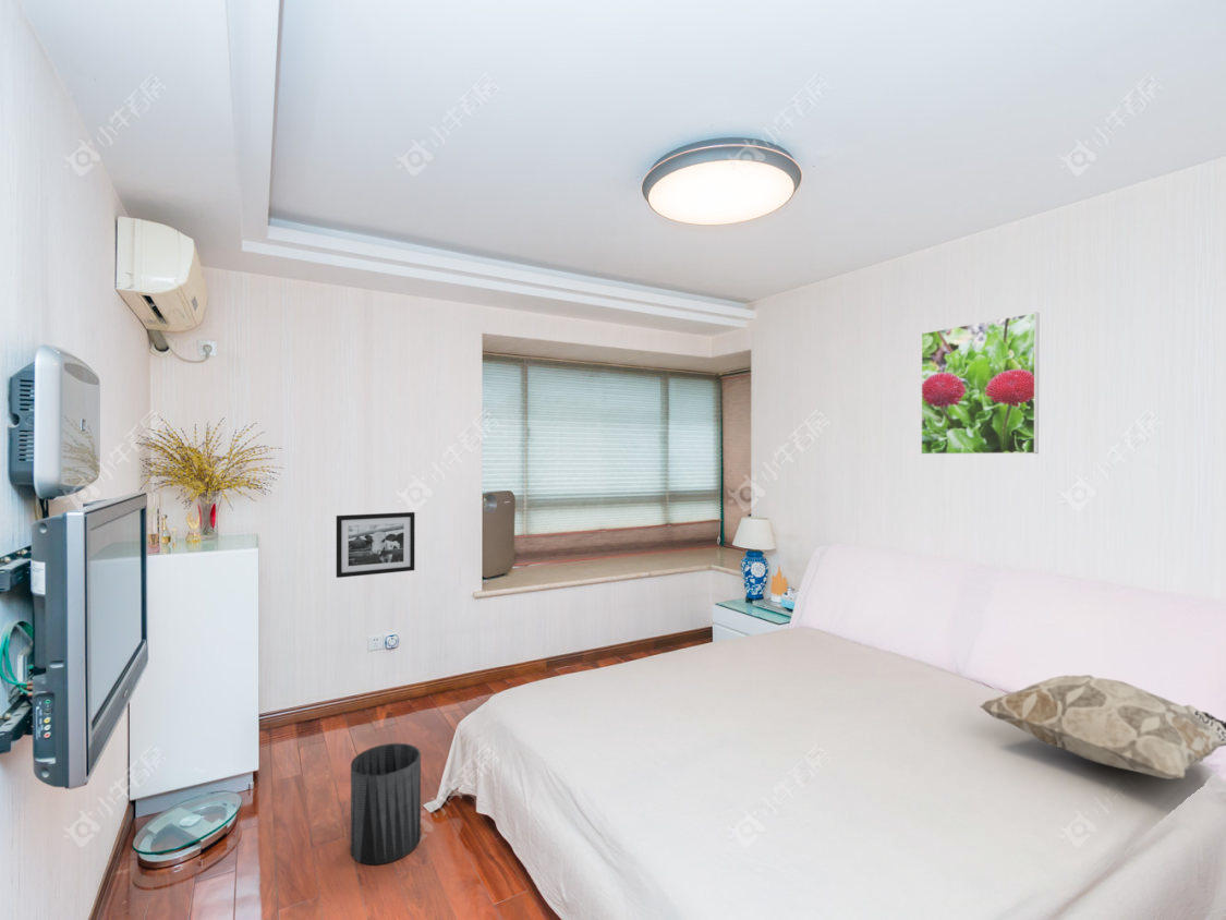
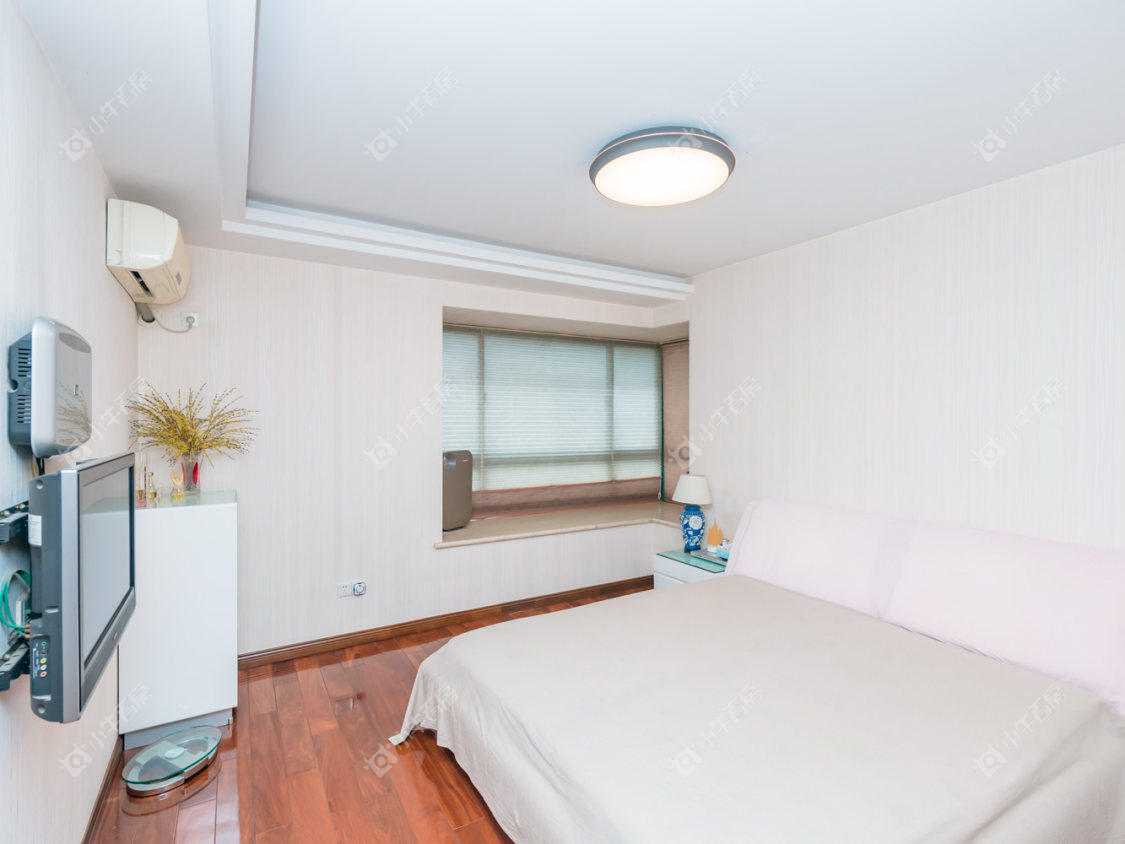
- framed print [920,311,1040,456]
- picture frame [336,511,416,579]
- trash can [350,742,422,865]
- decorative pillow [979,674,1226,780]
